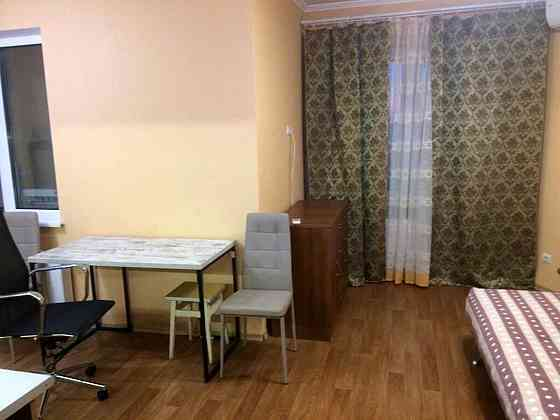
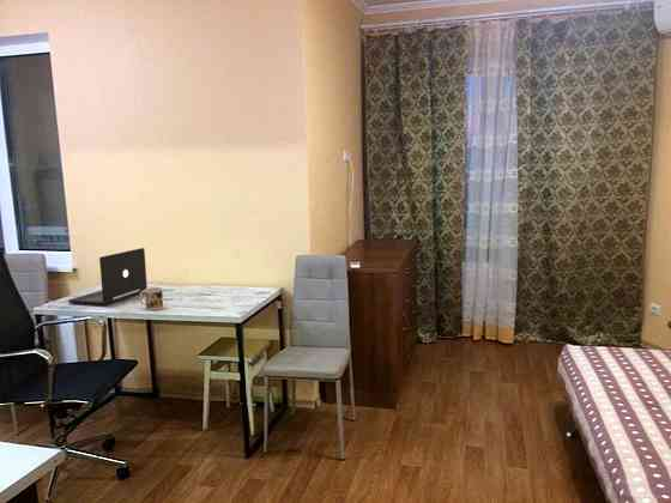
+ laptop [67,247,149,307]
+ mug [139,286,164,311]
